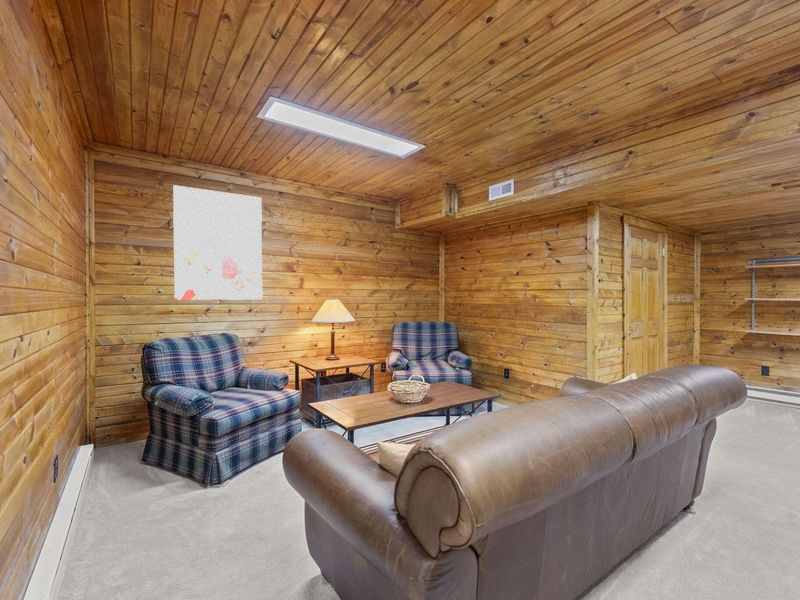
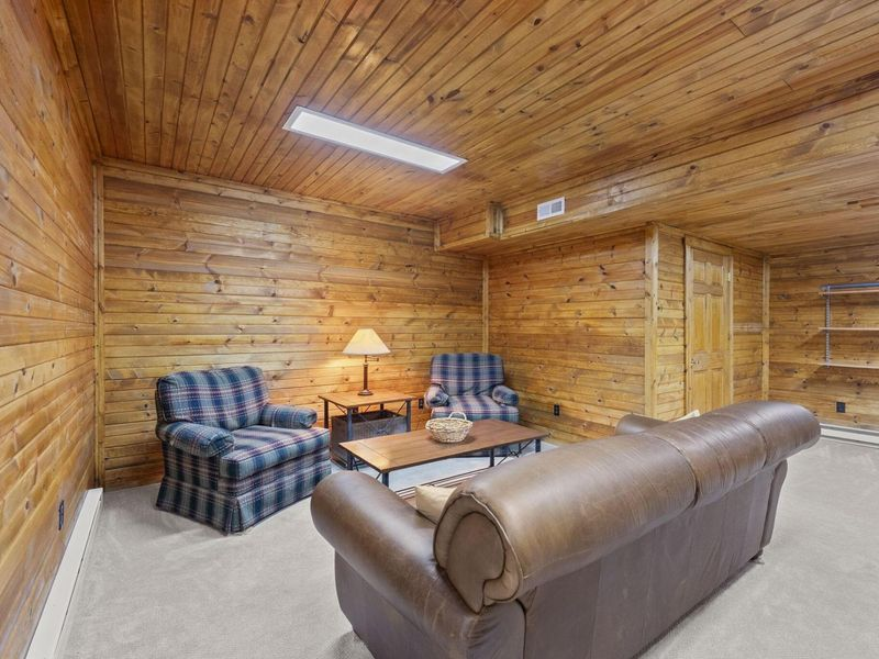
- wall art [172,184,263,301]
